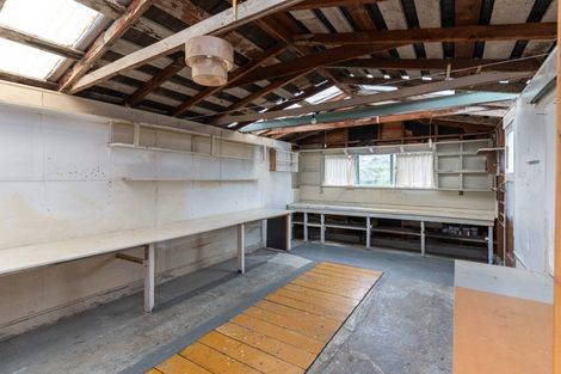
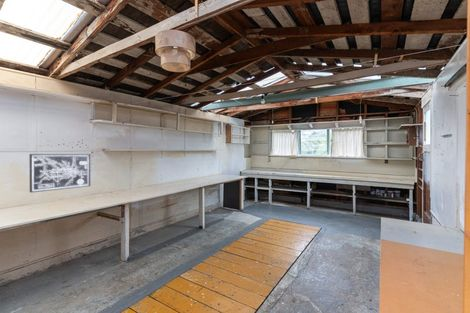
+ wall art [29,153,91,194]
